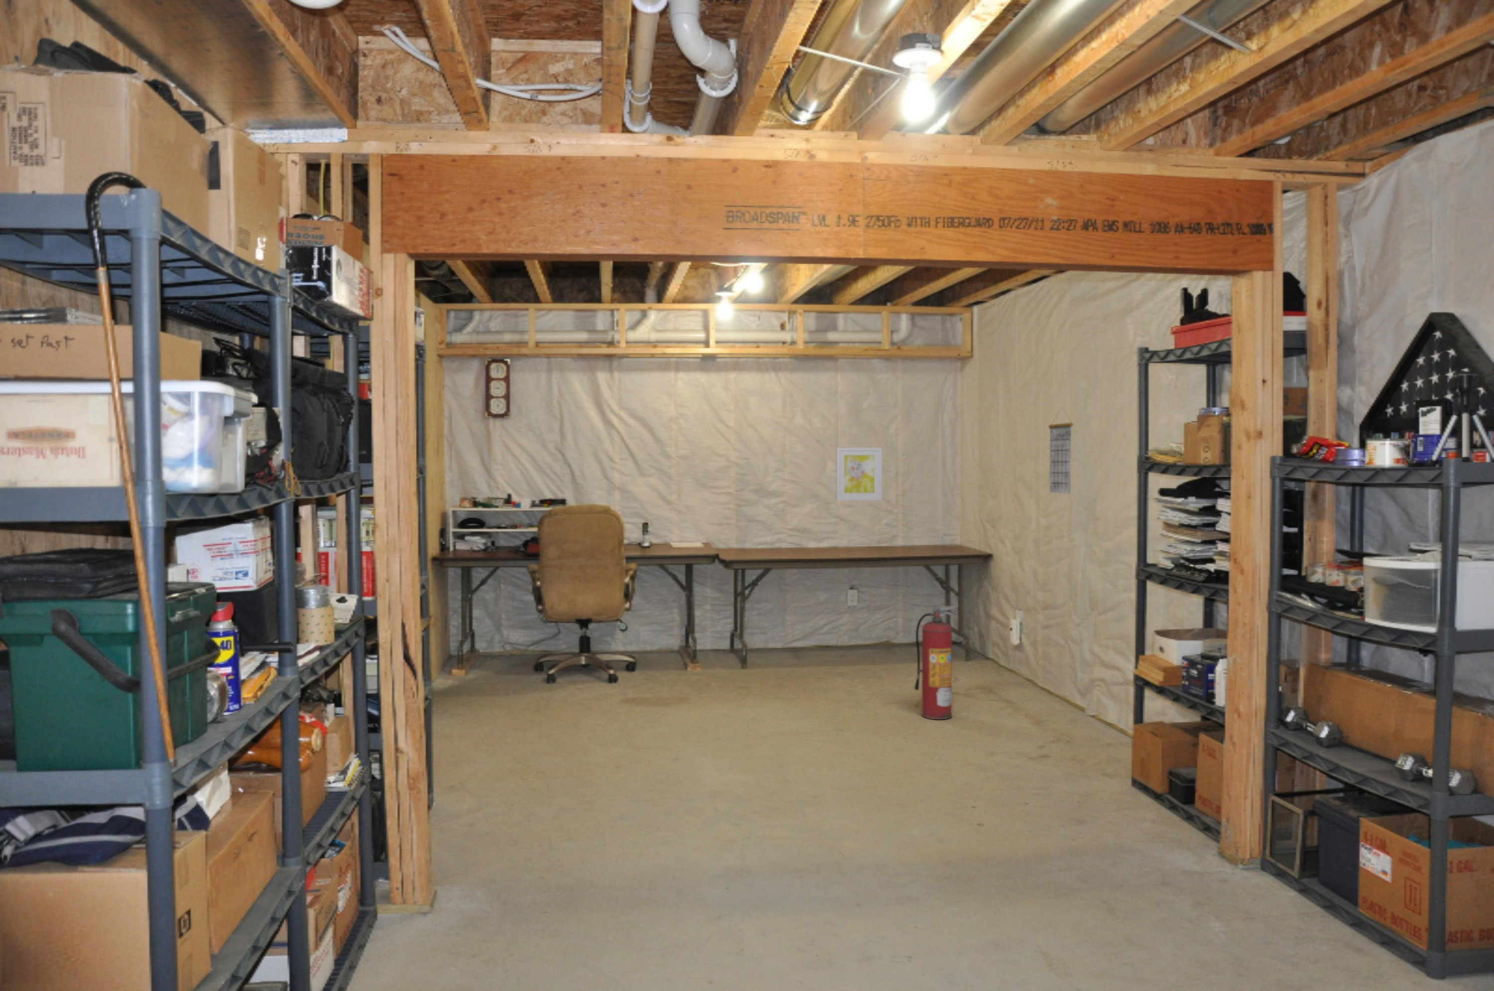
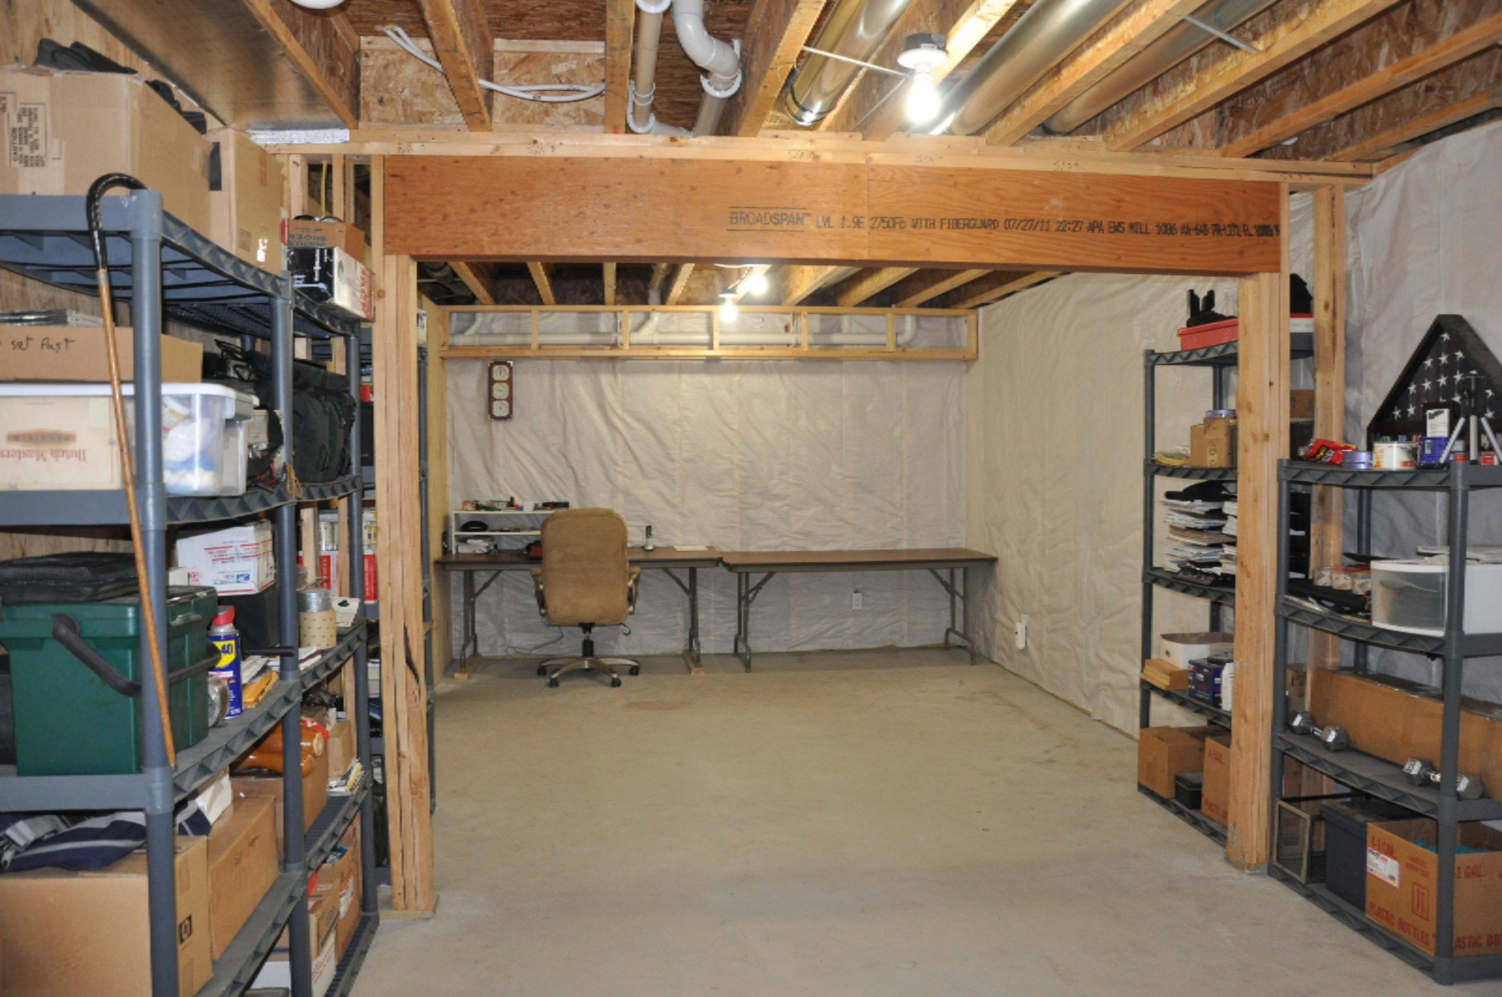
- fire extinguisher [914,605,958,720]
- wall art [836,447,882,501]
- calendar [1048,406,1073,494]
